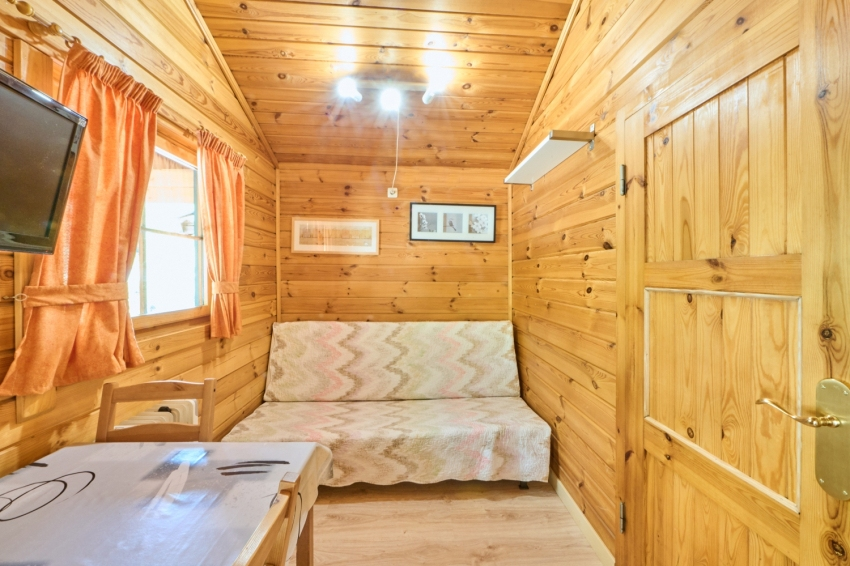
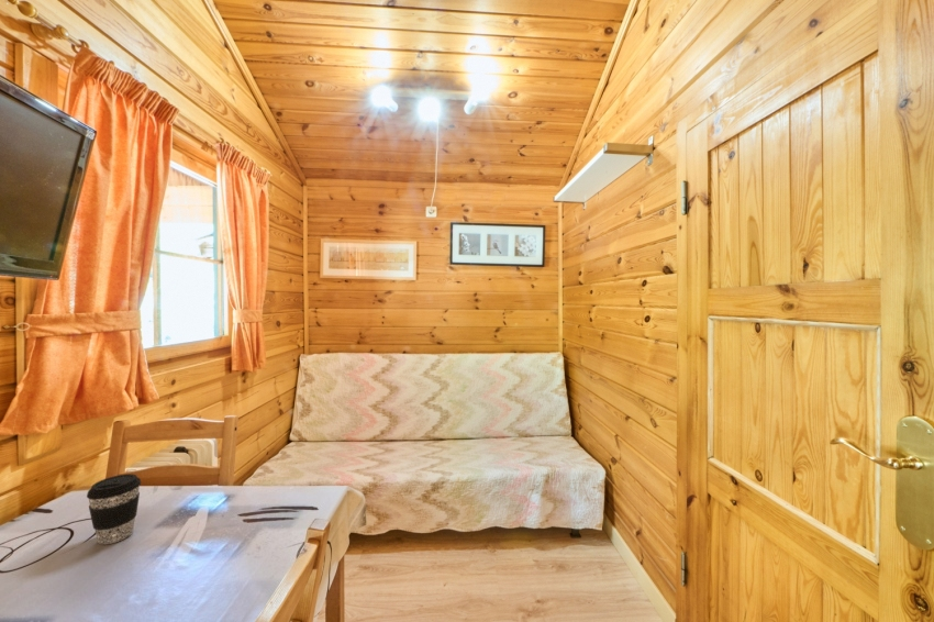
+ coffee cup [86,473,142,545]
